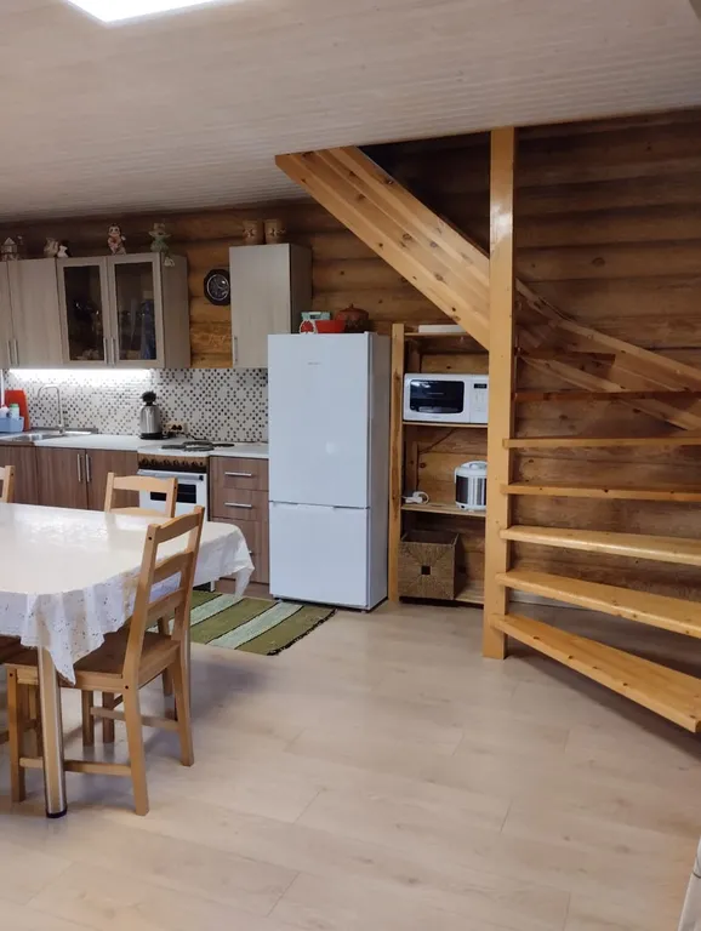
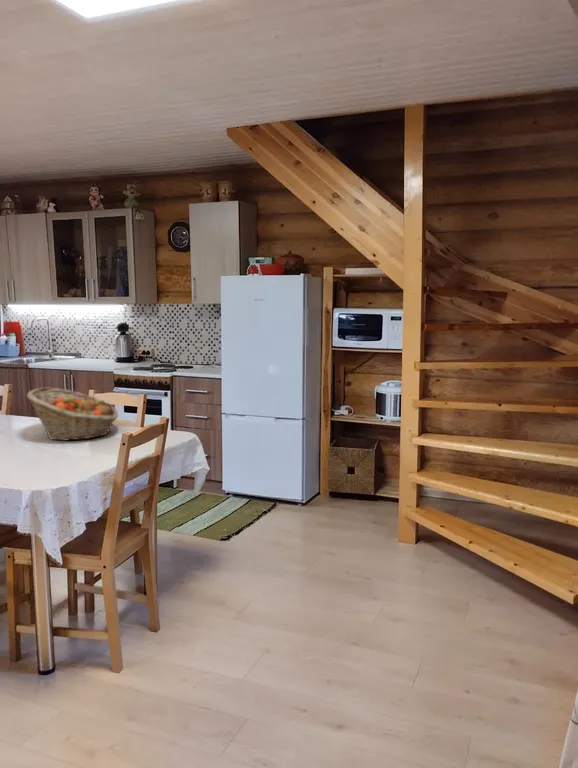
+ fruit basket [26,386,119,442]
